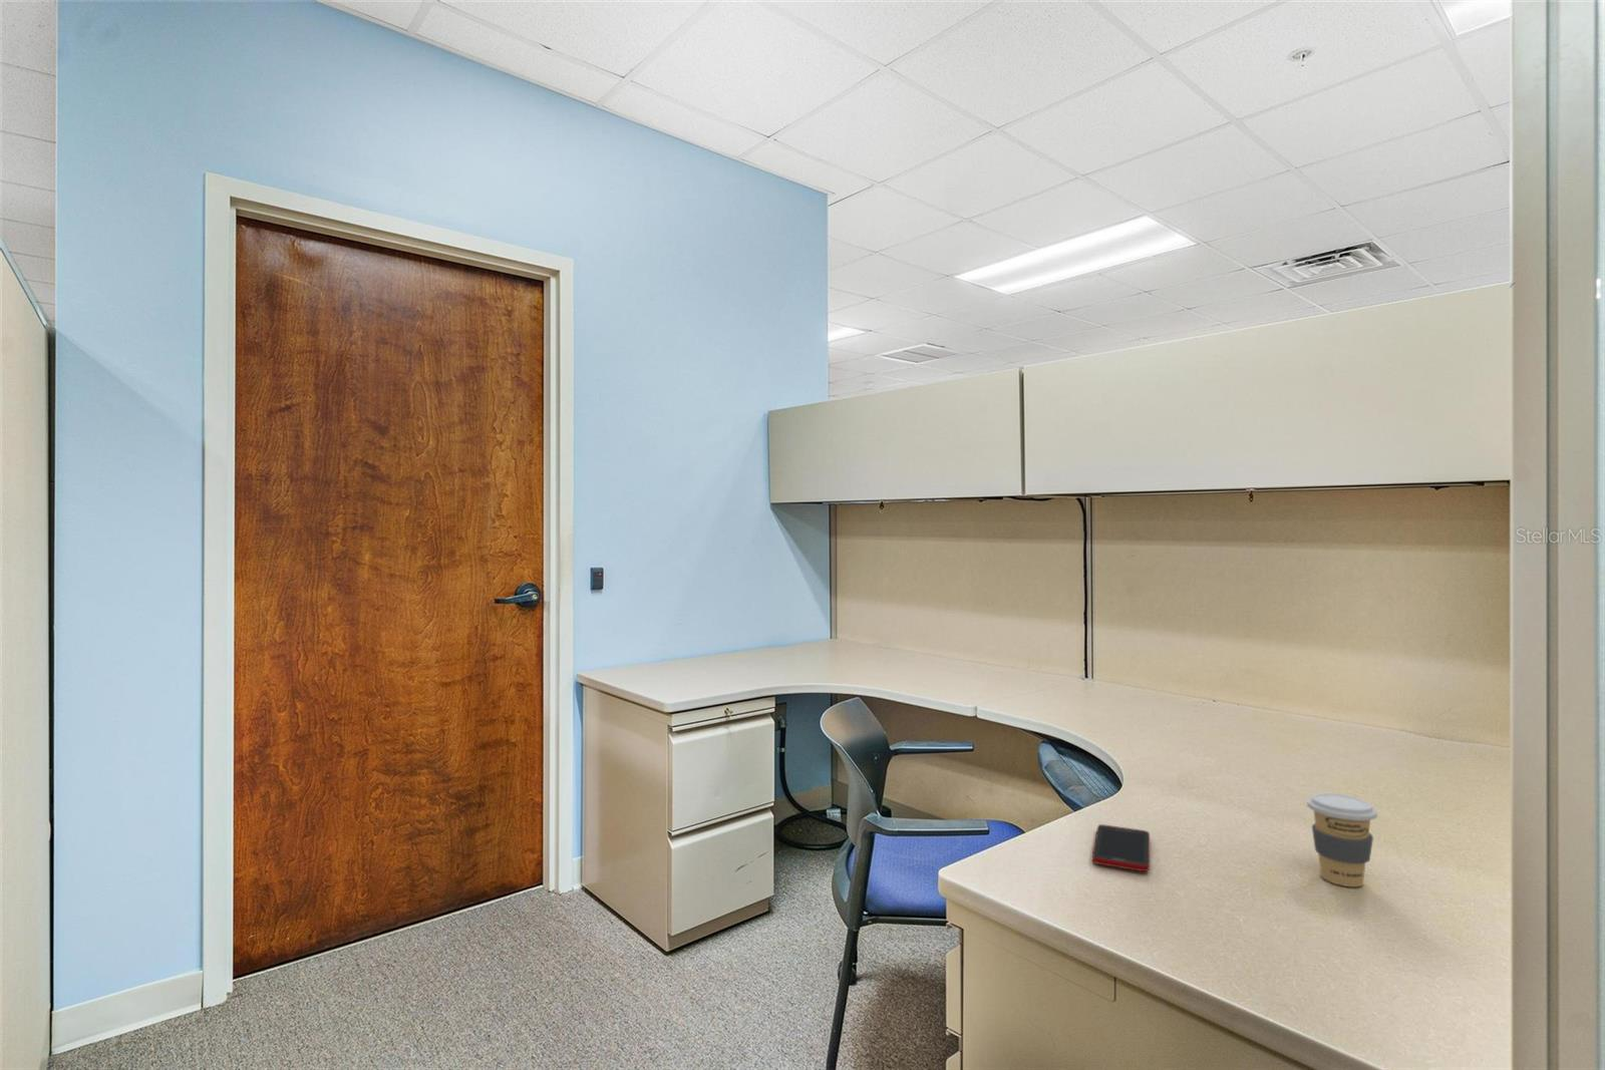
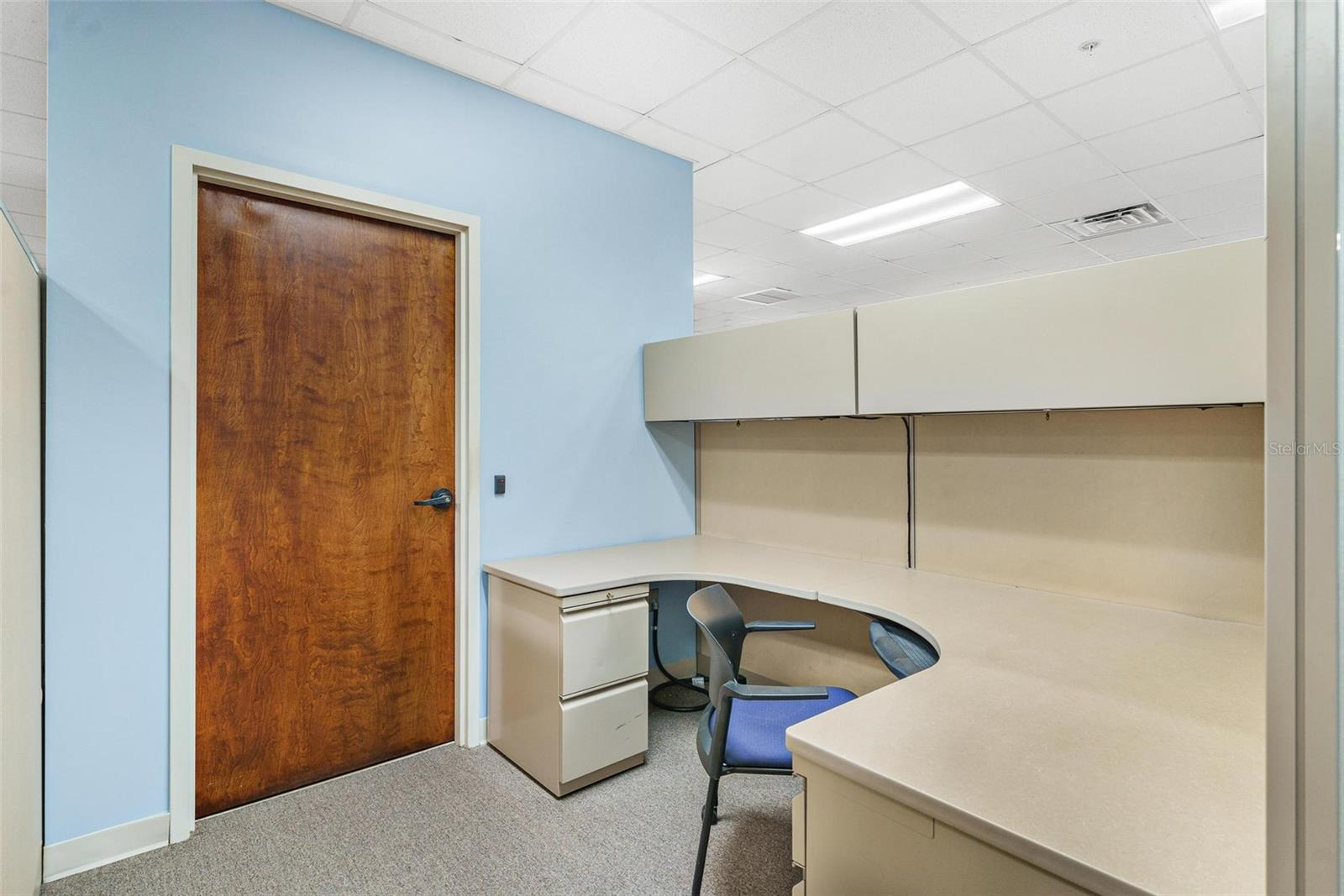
- cell phone [1091,823,1150,873]
- coffee cup [1306,792,1378,887]
